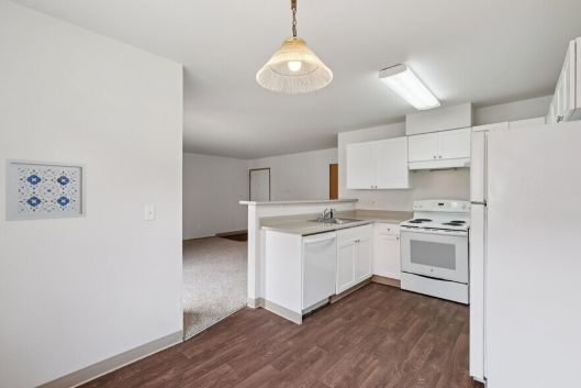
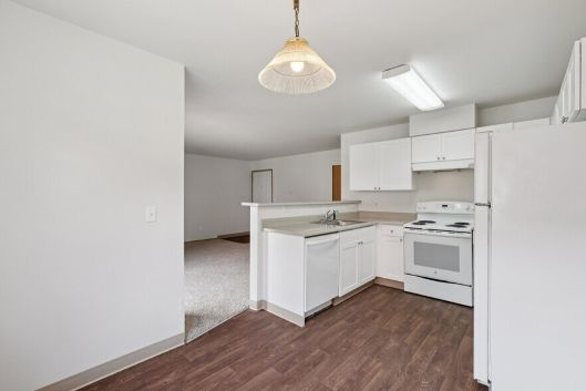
- wall art [4,157,88,222]
